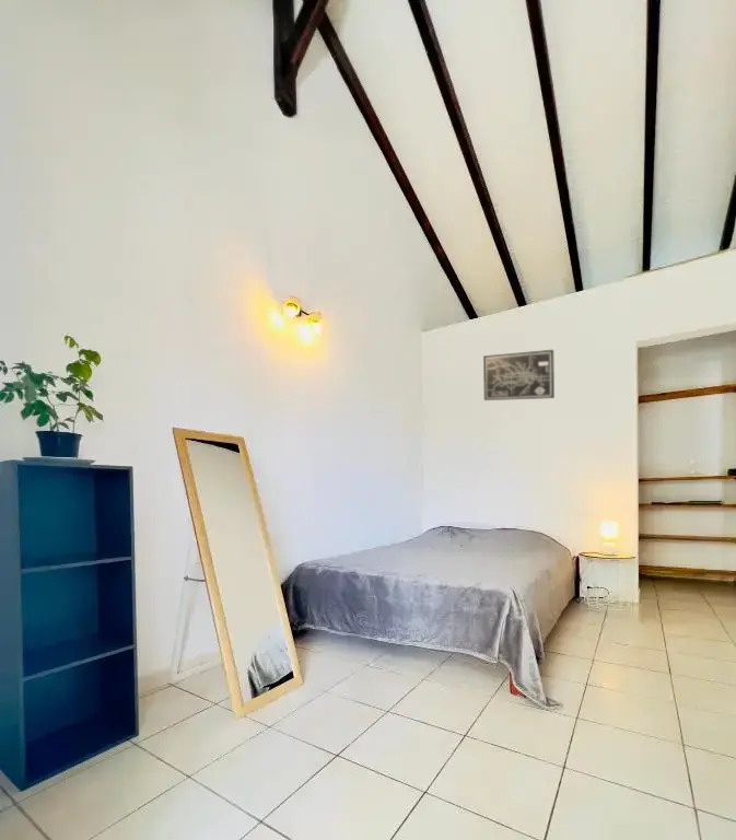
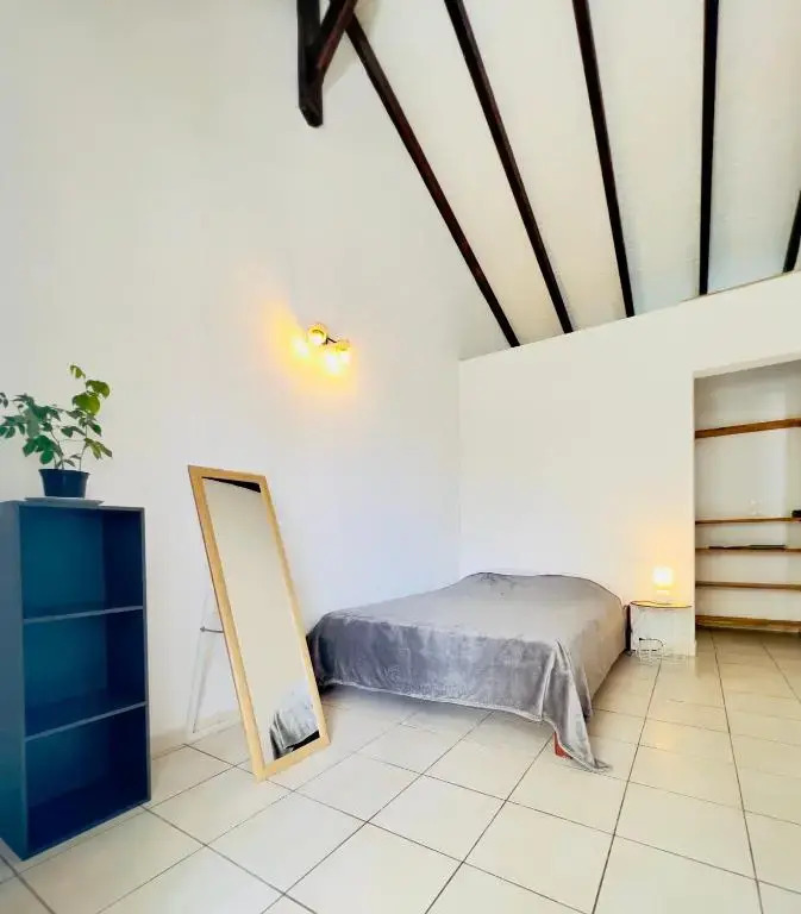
- wall art [482,349,556,401]
